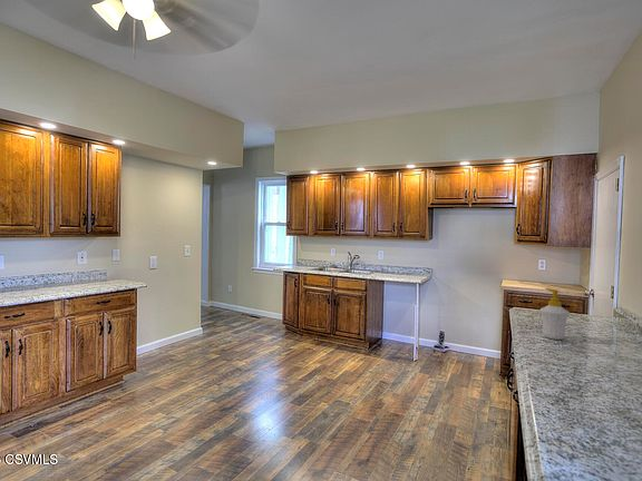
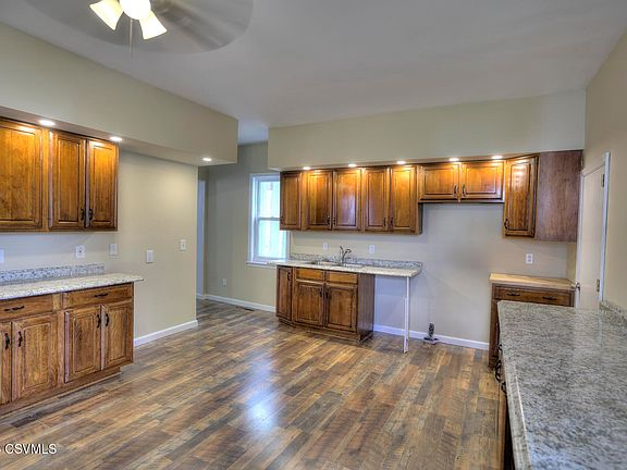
- soap bottle [539,287,571,341]
